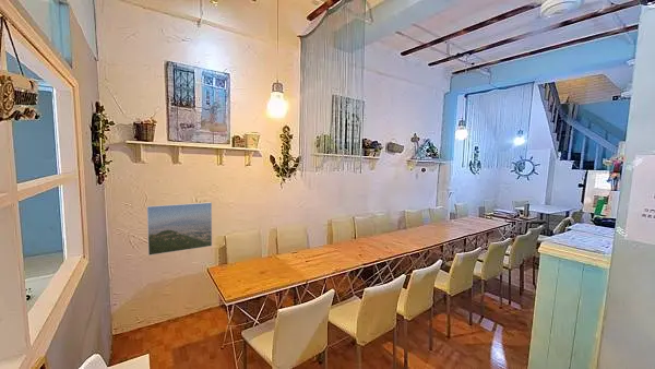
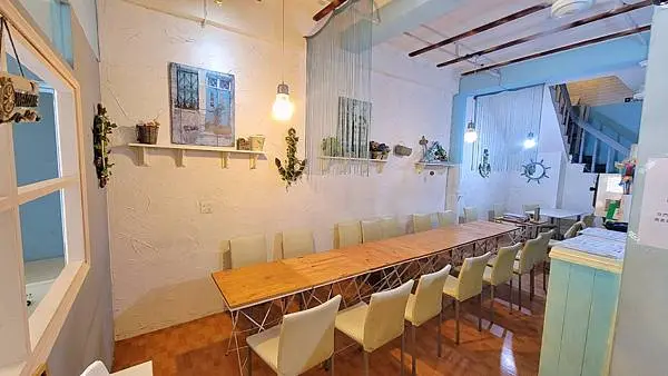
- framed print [146,201,213,257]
